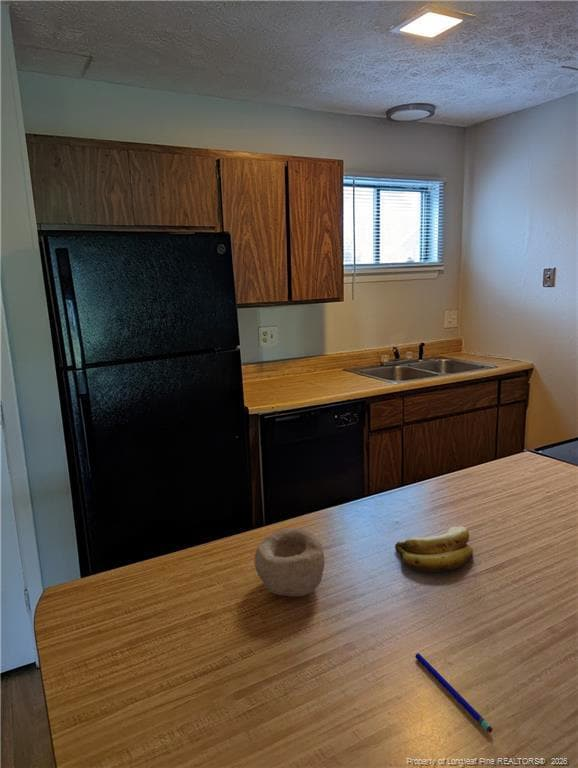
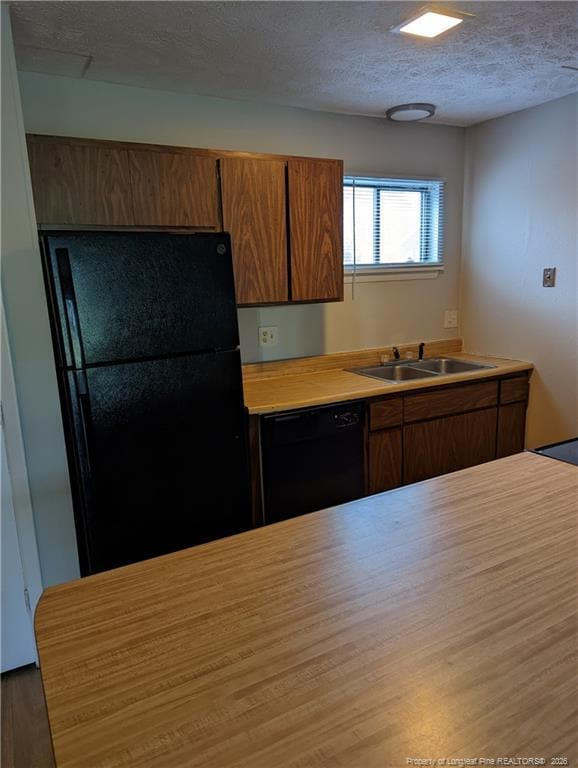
- banana [394,525,474,573]
- pen [414,652,493,734]
- bowl [253,527,326,598]
